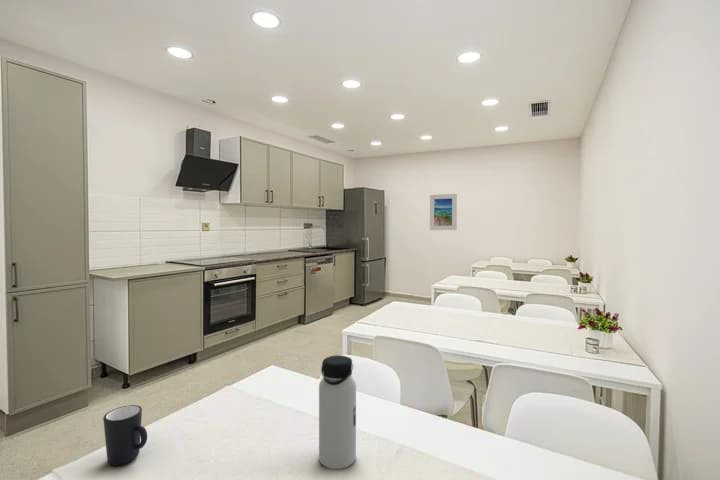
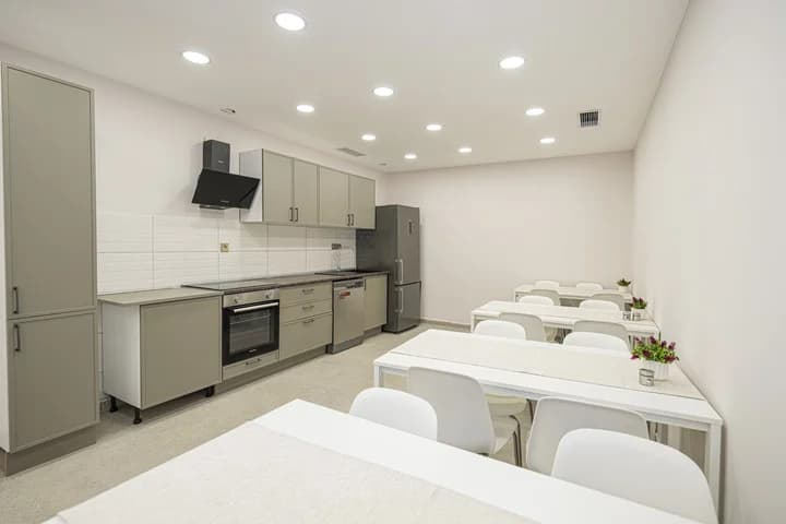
- mug [102,404,148,466]
- water bottle [318,354,357,470]
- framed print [429,193,458,231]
